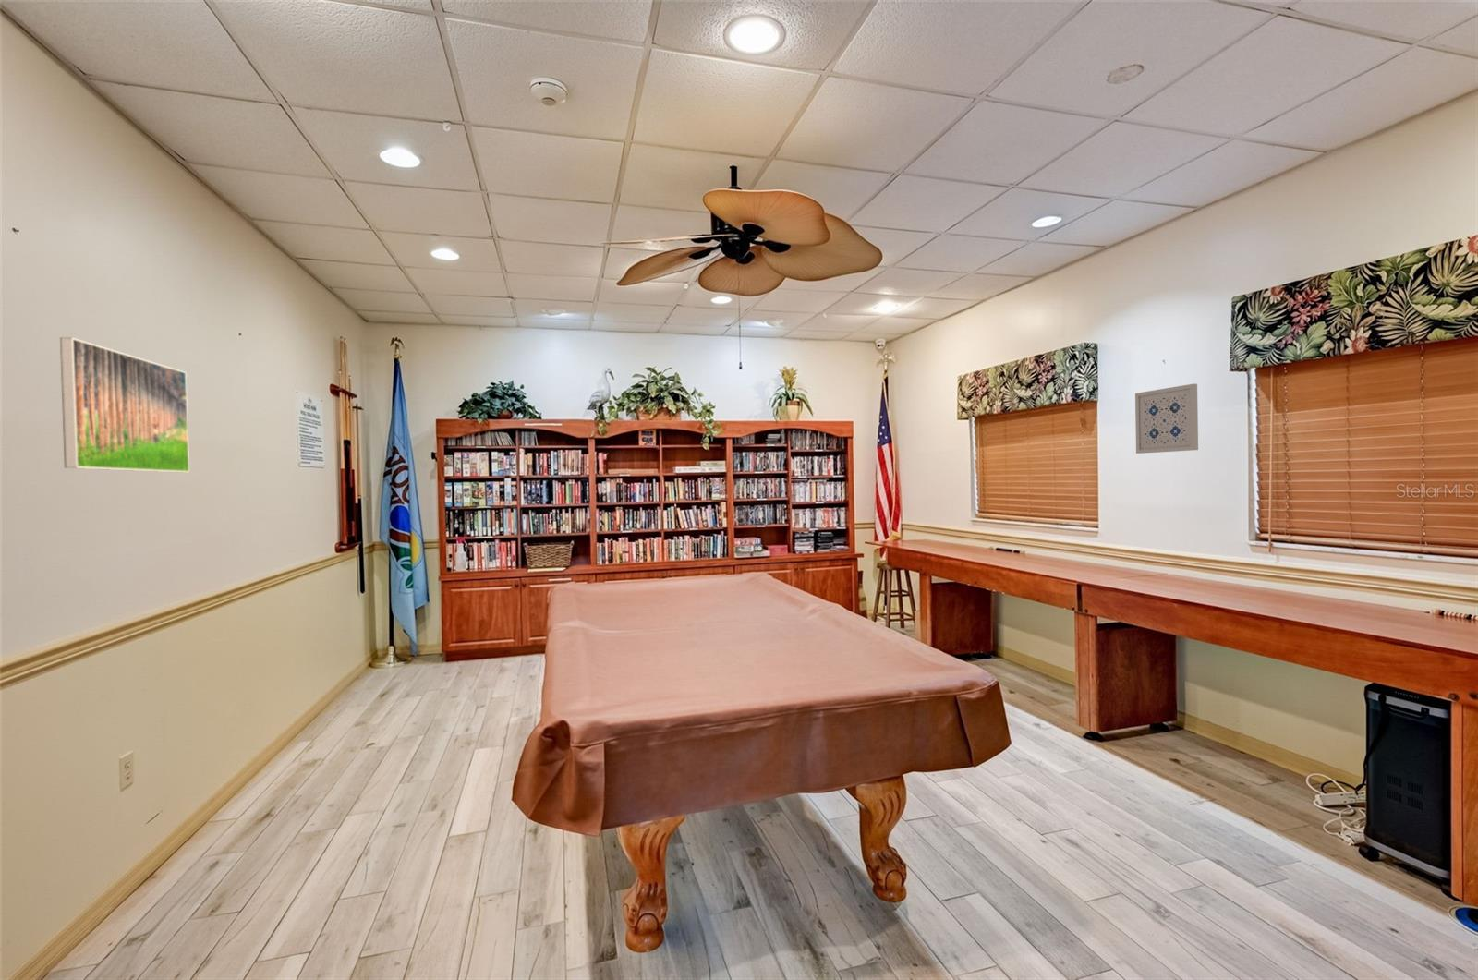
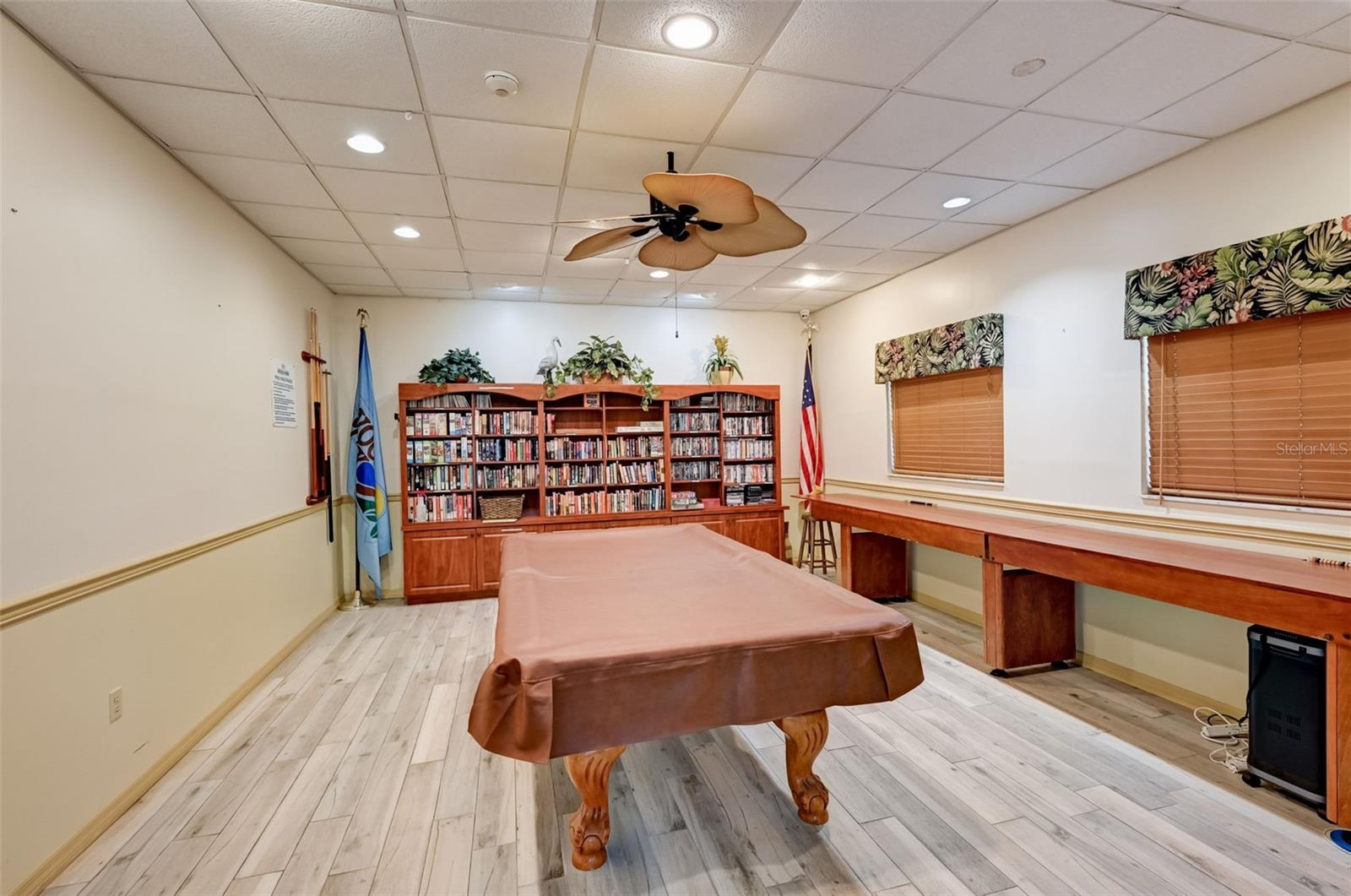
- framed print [59,336,190,472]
- wall art [1134,383,1199,454]
